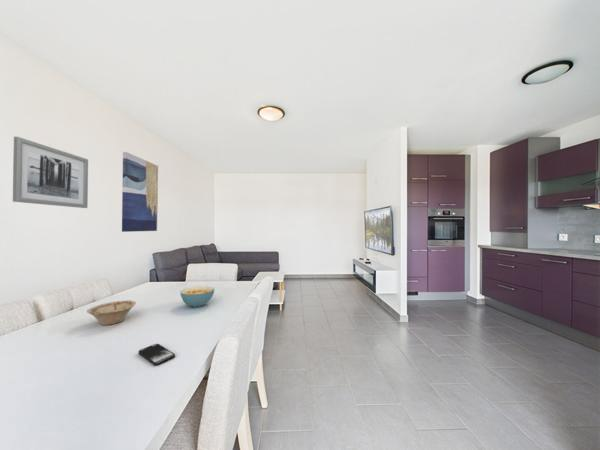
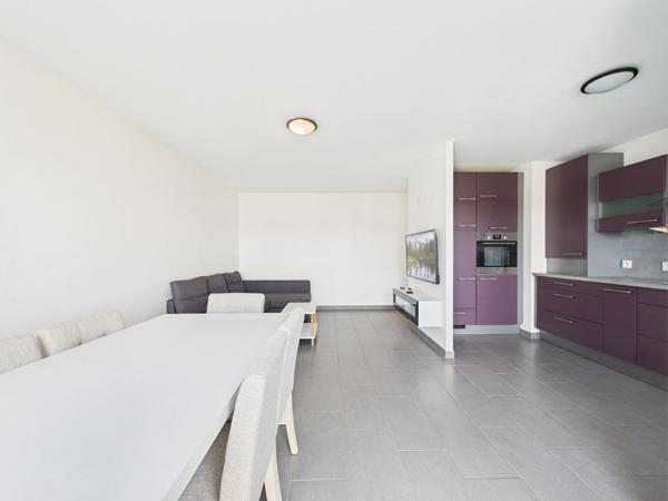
- smartphone [138,343,176,366]
- dish [86,299,137,326]
- wall art [121,151,159,233]
- cereal bowl [179,285,215,308]
- wall art [12,136,89,209]
